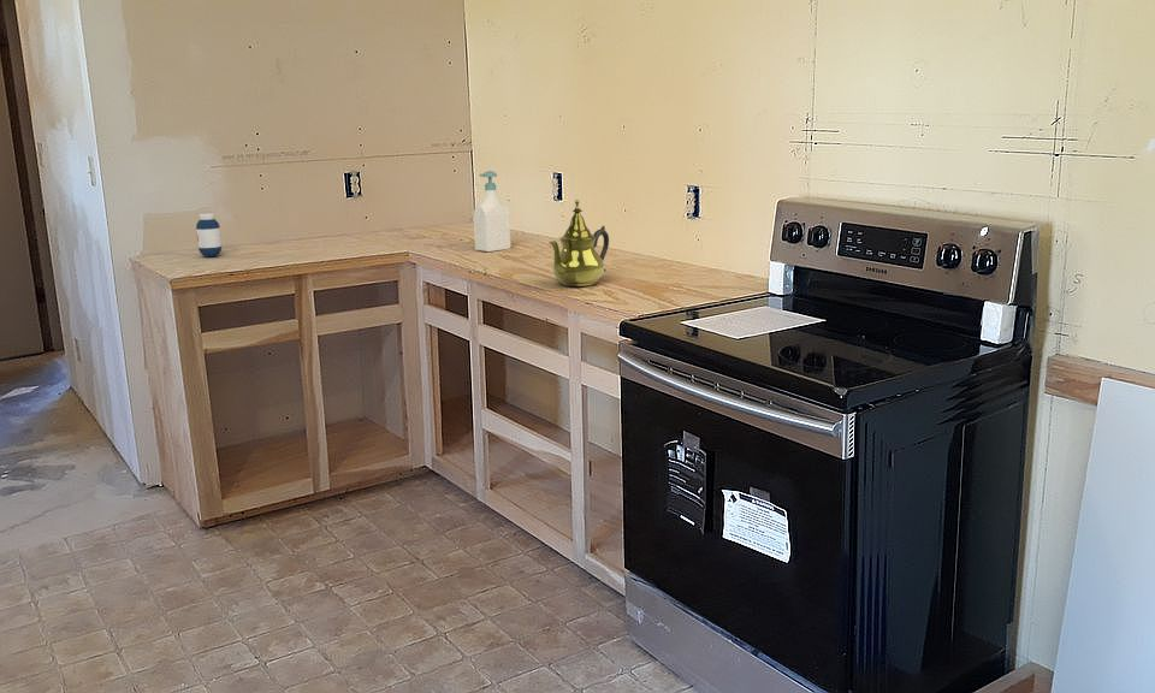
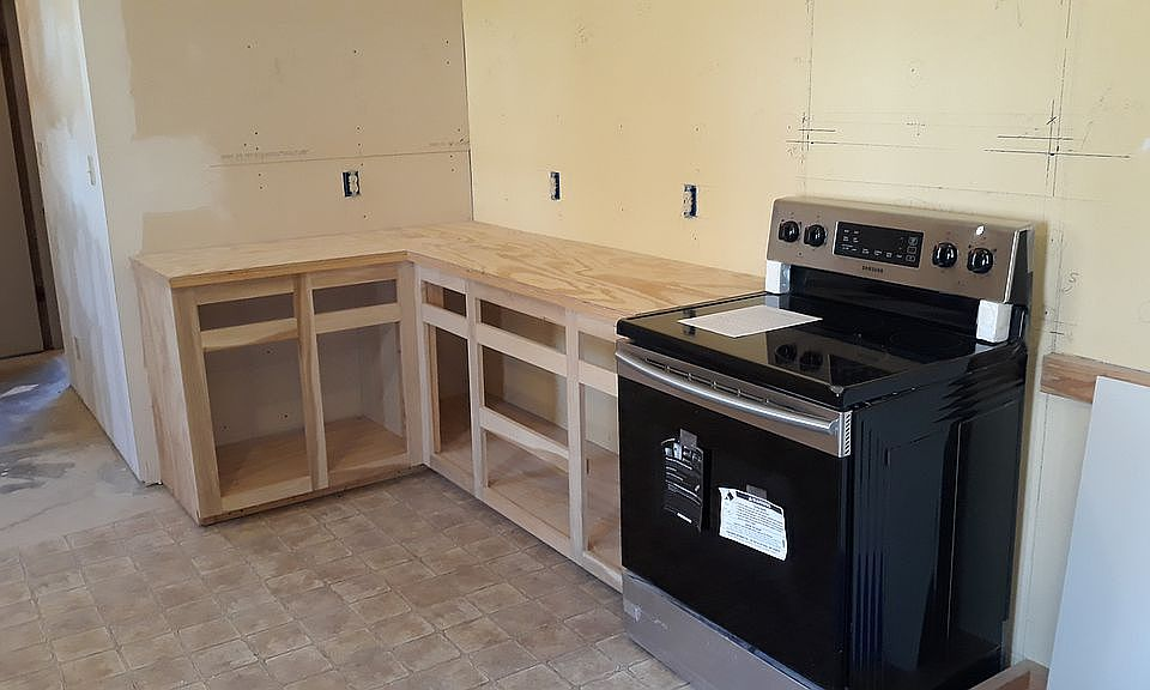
- medicine bottle [195,212,223,257]
- teapot [547,199,610,288]
- soap bottle [473,170,511,253]
